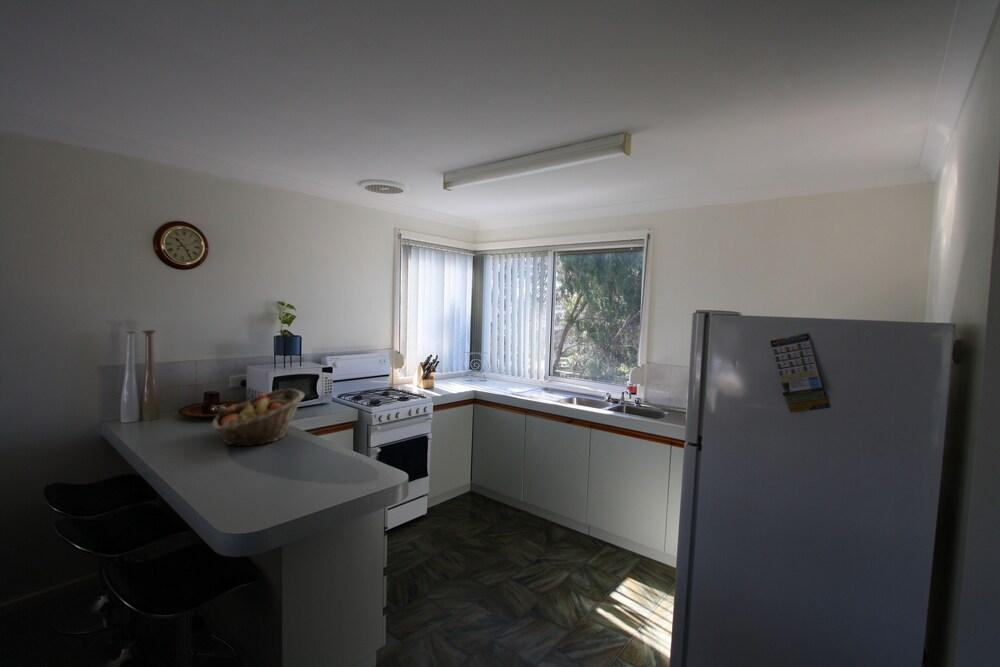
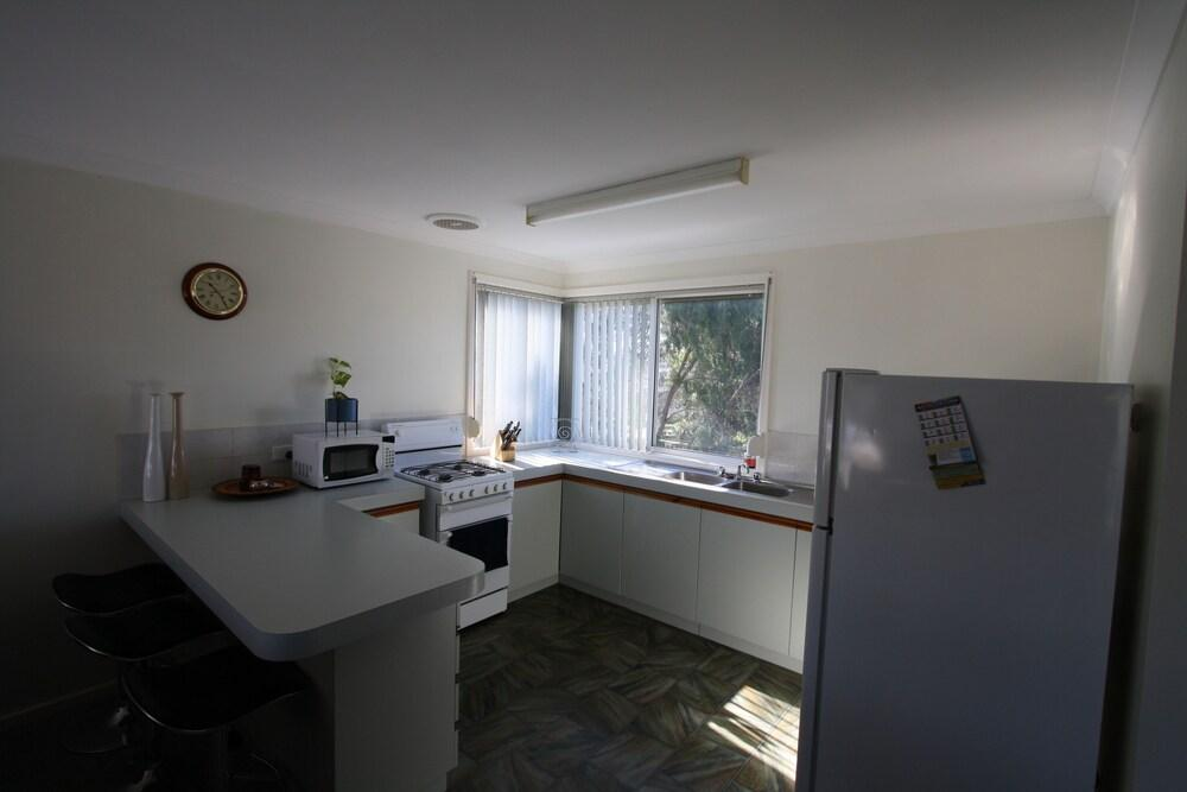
- fruit basket [211,387,306,447]
